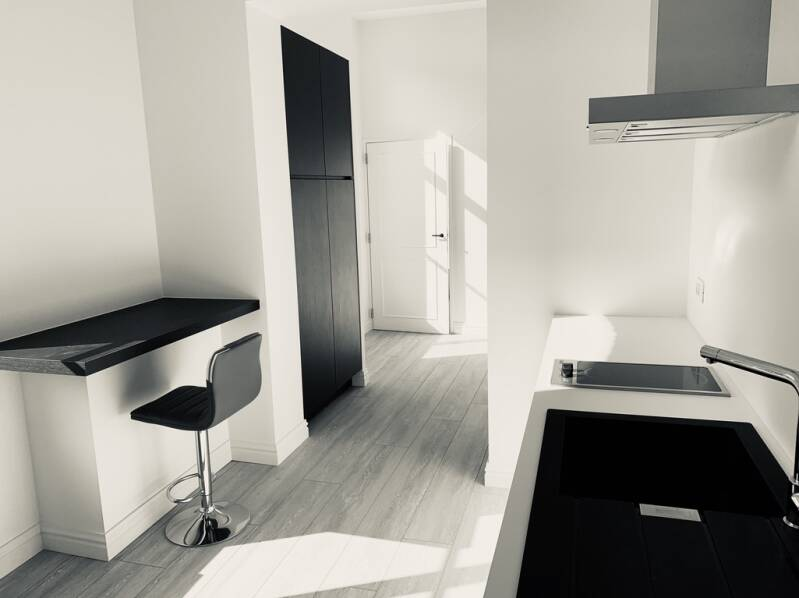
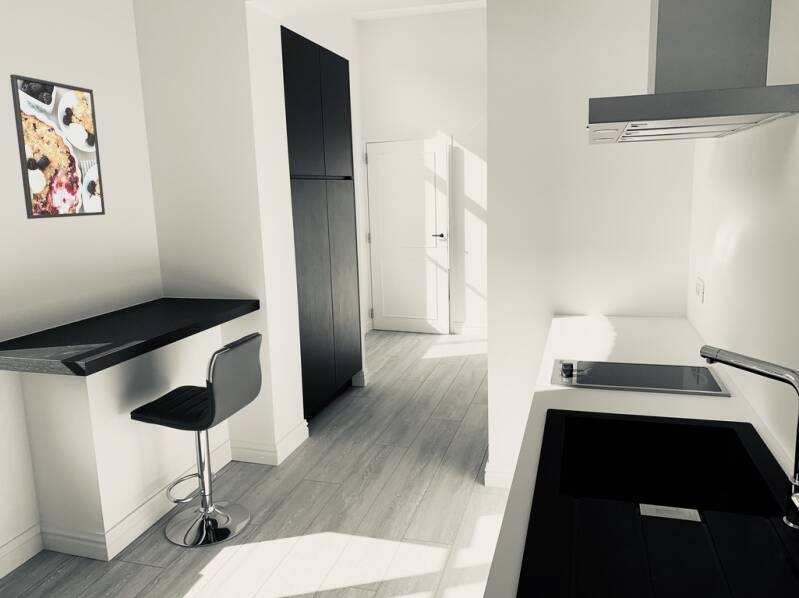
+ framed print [9,73,106,220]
